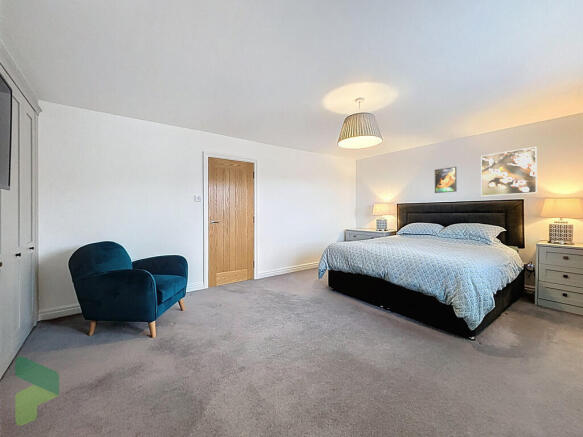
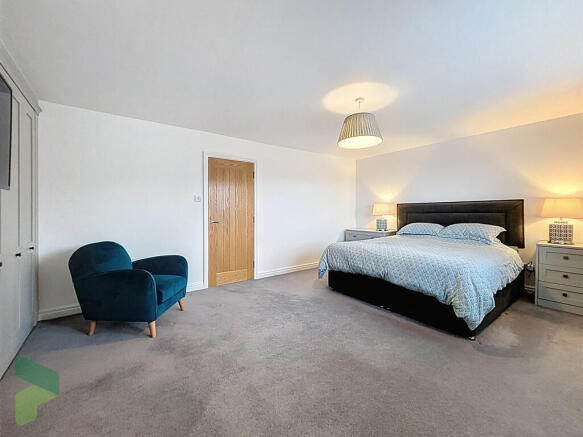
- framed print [434,166,458,194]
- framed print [480,146,538,197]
